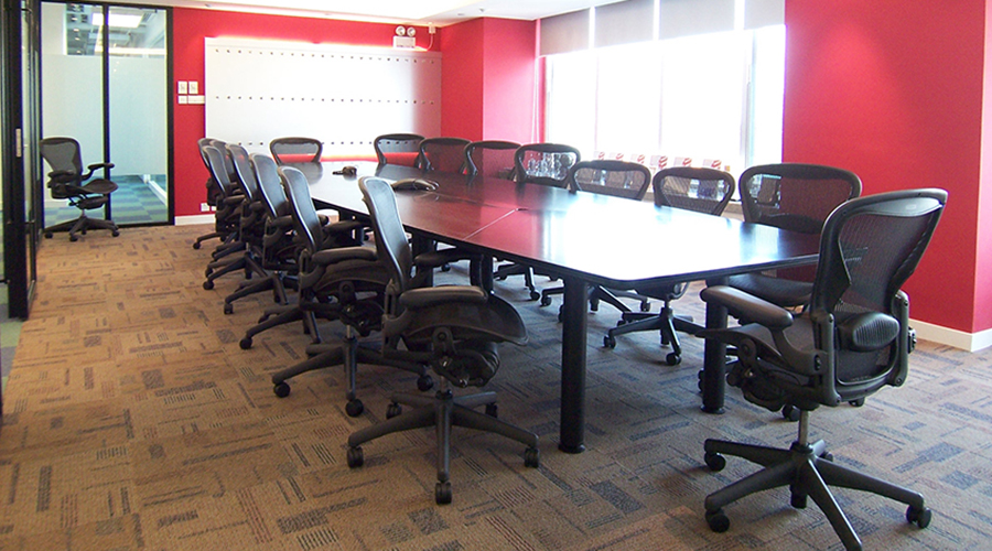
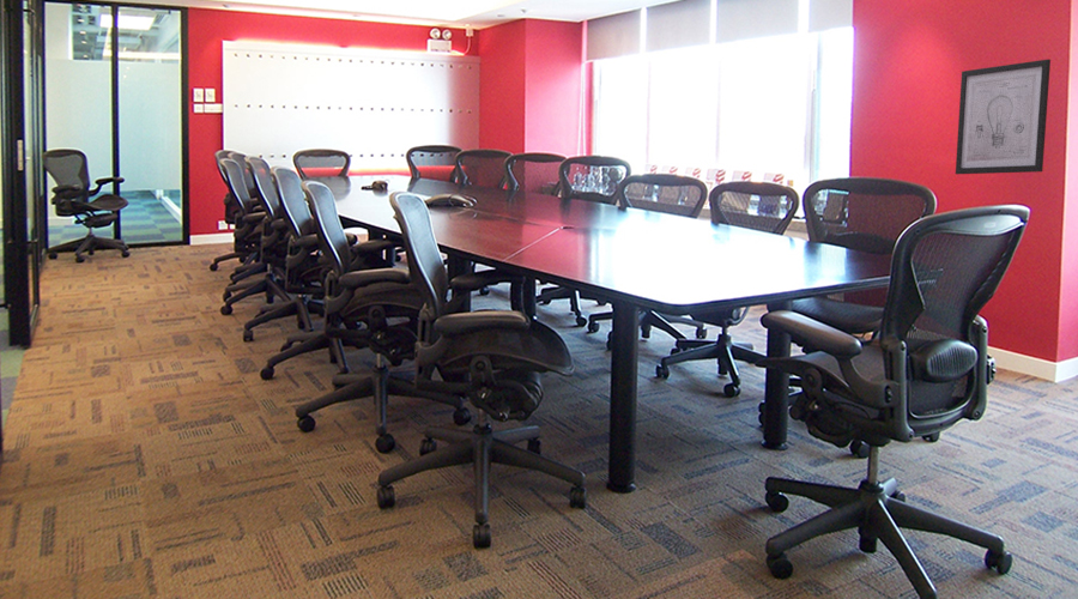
+ wall art [955,59,1052,175]
